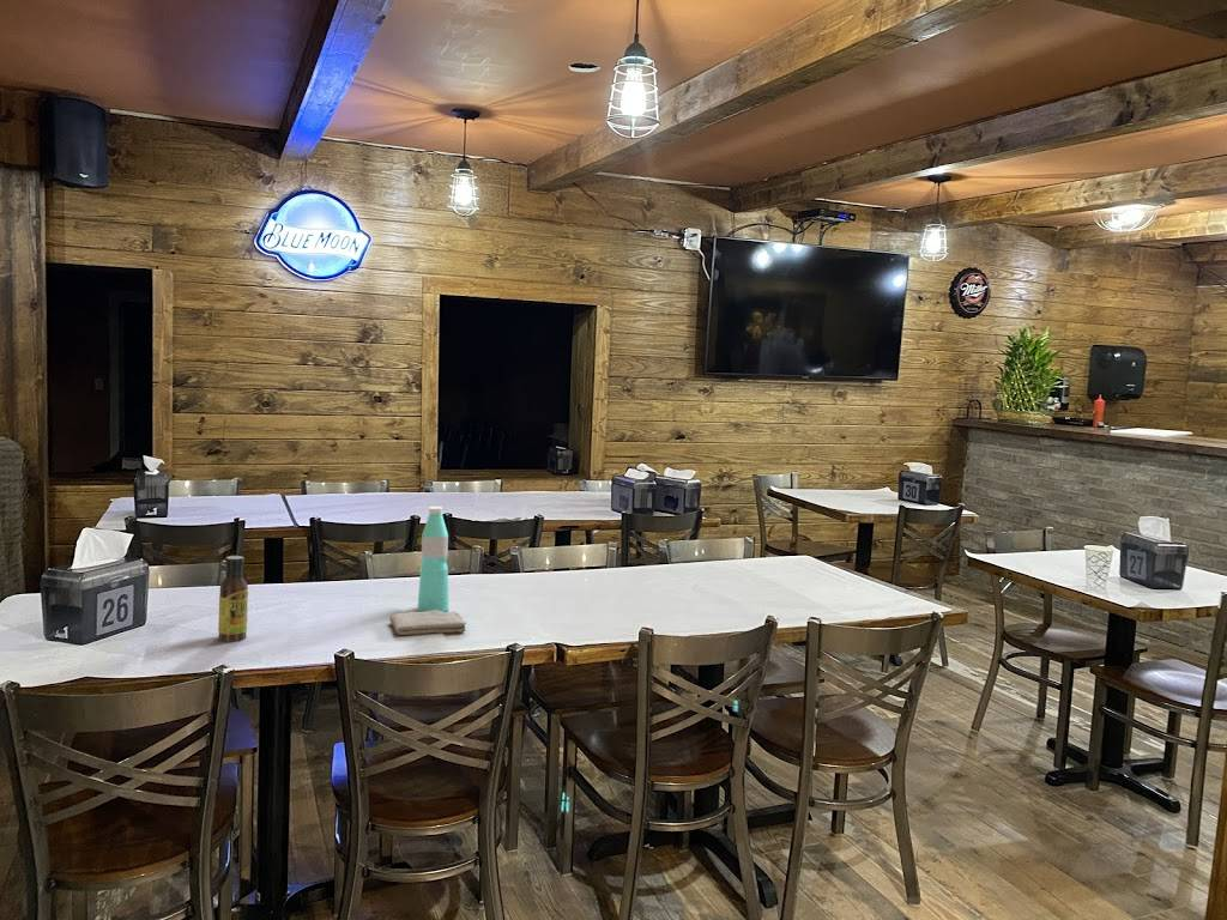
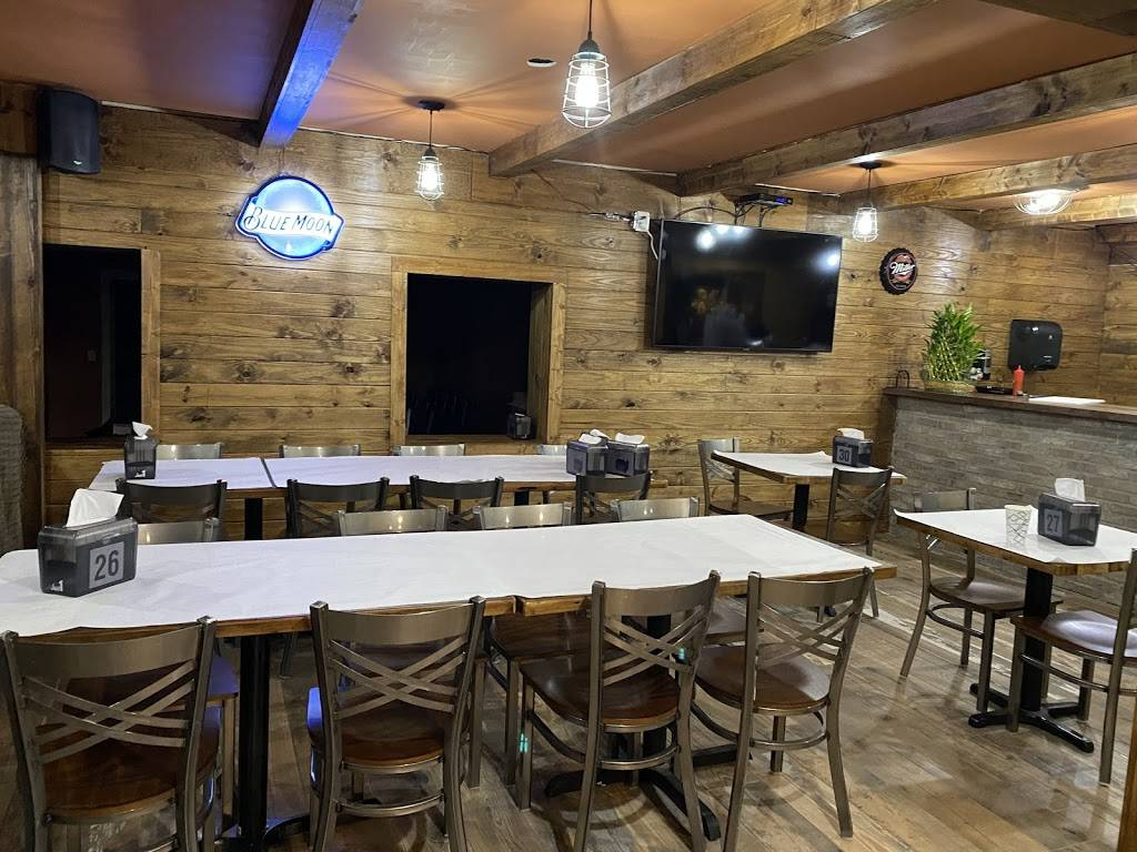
- sauce bottle [217,555,249,643]
- washcloth [388,610,467,636]
- water bottle [417,506,449,612]
